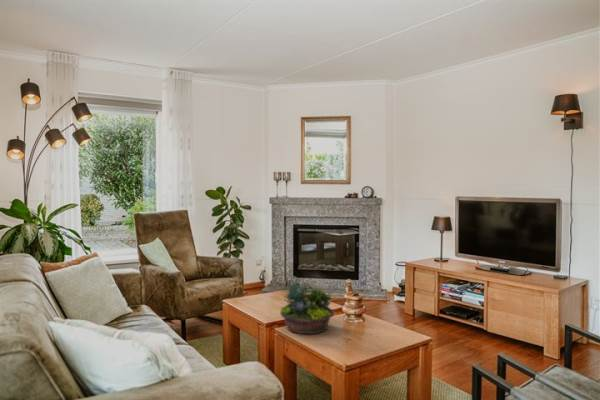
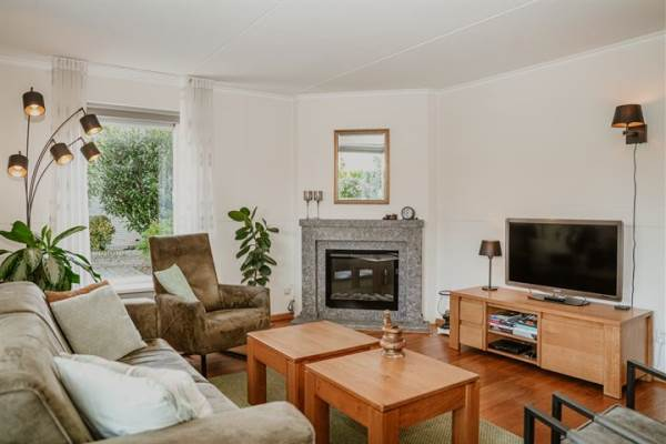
- succulent planter [279,278,335,335]
